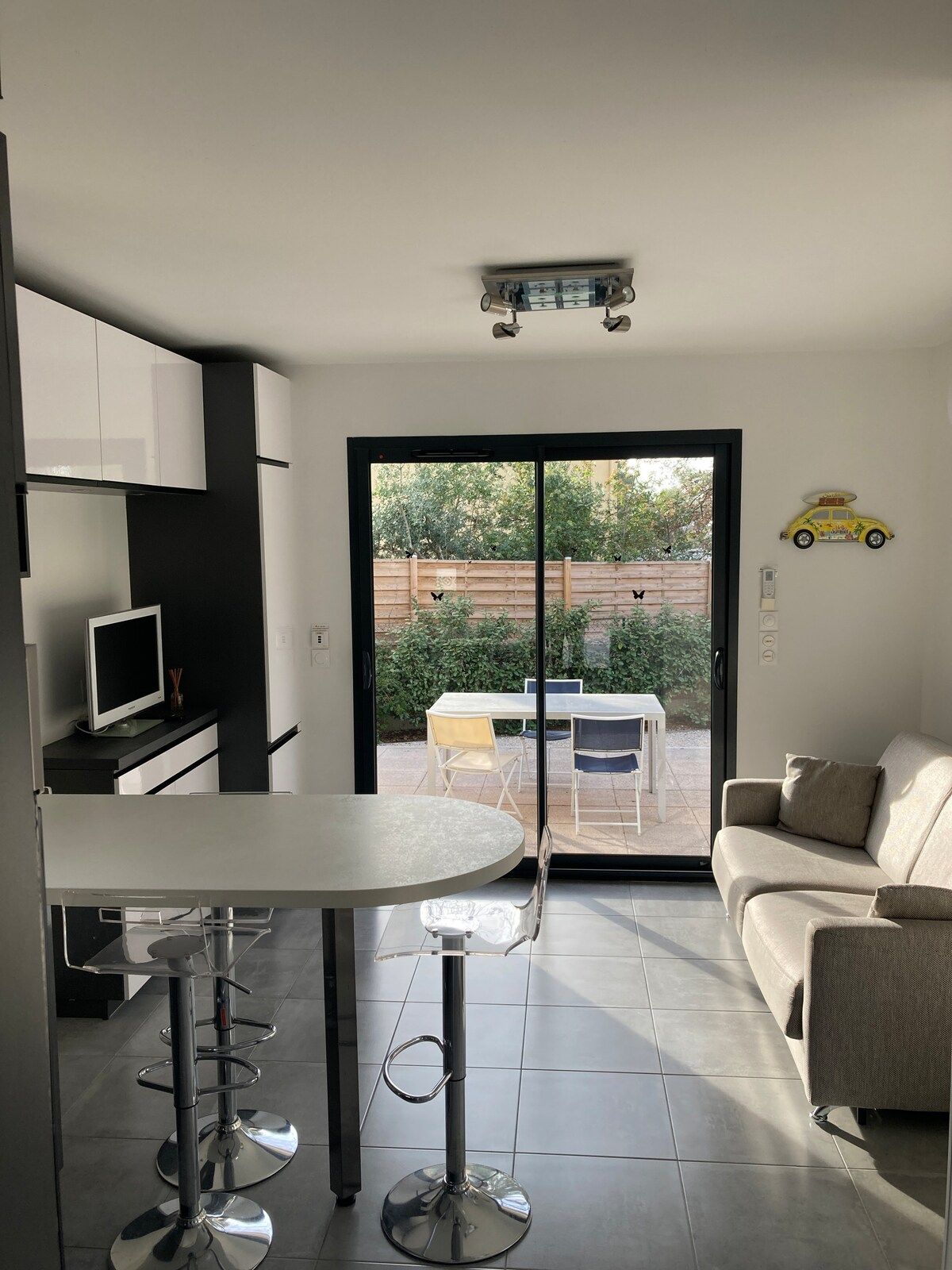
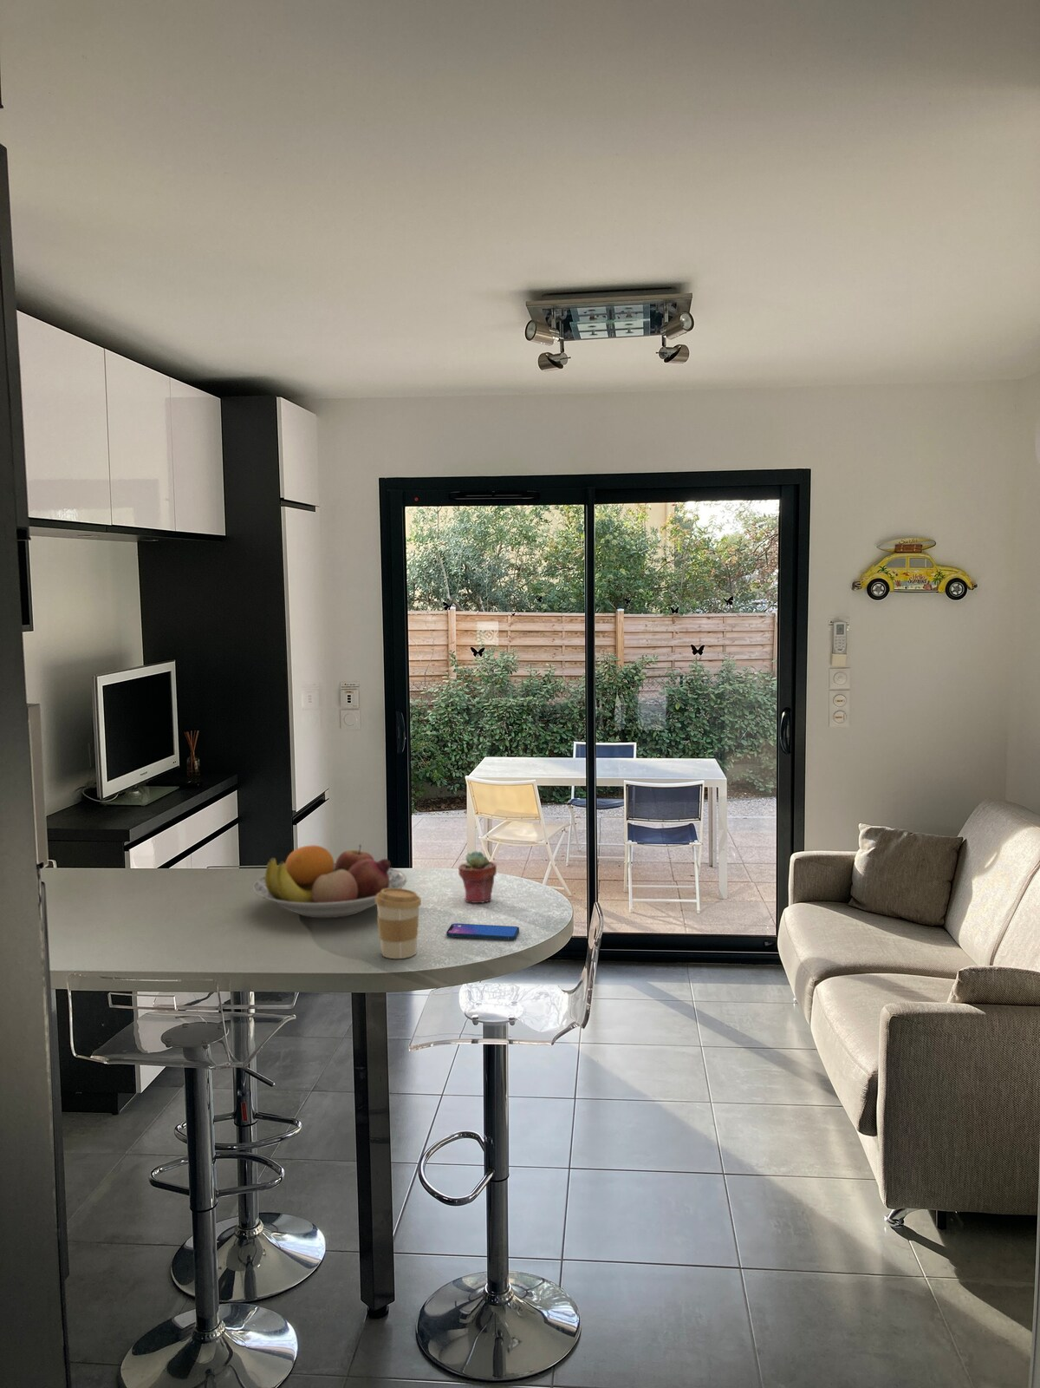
+ smartphone [446,922,520,940]
+ fruit bowl [252,844,407,919]
+ potted succulent [458,850,497,904]
+ coffee cup [376,889,422,960]
